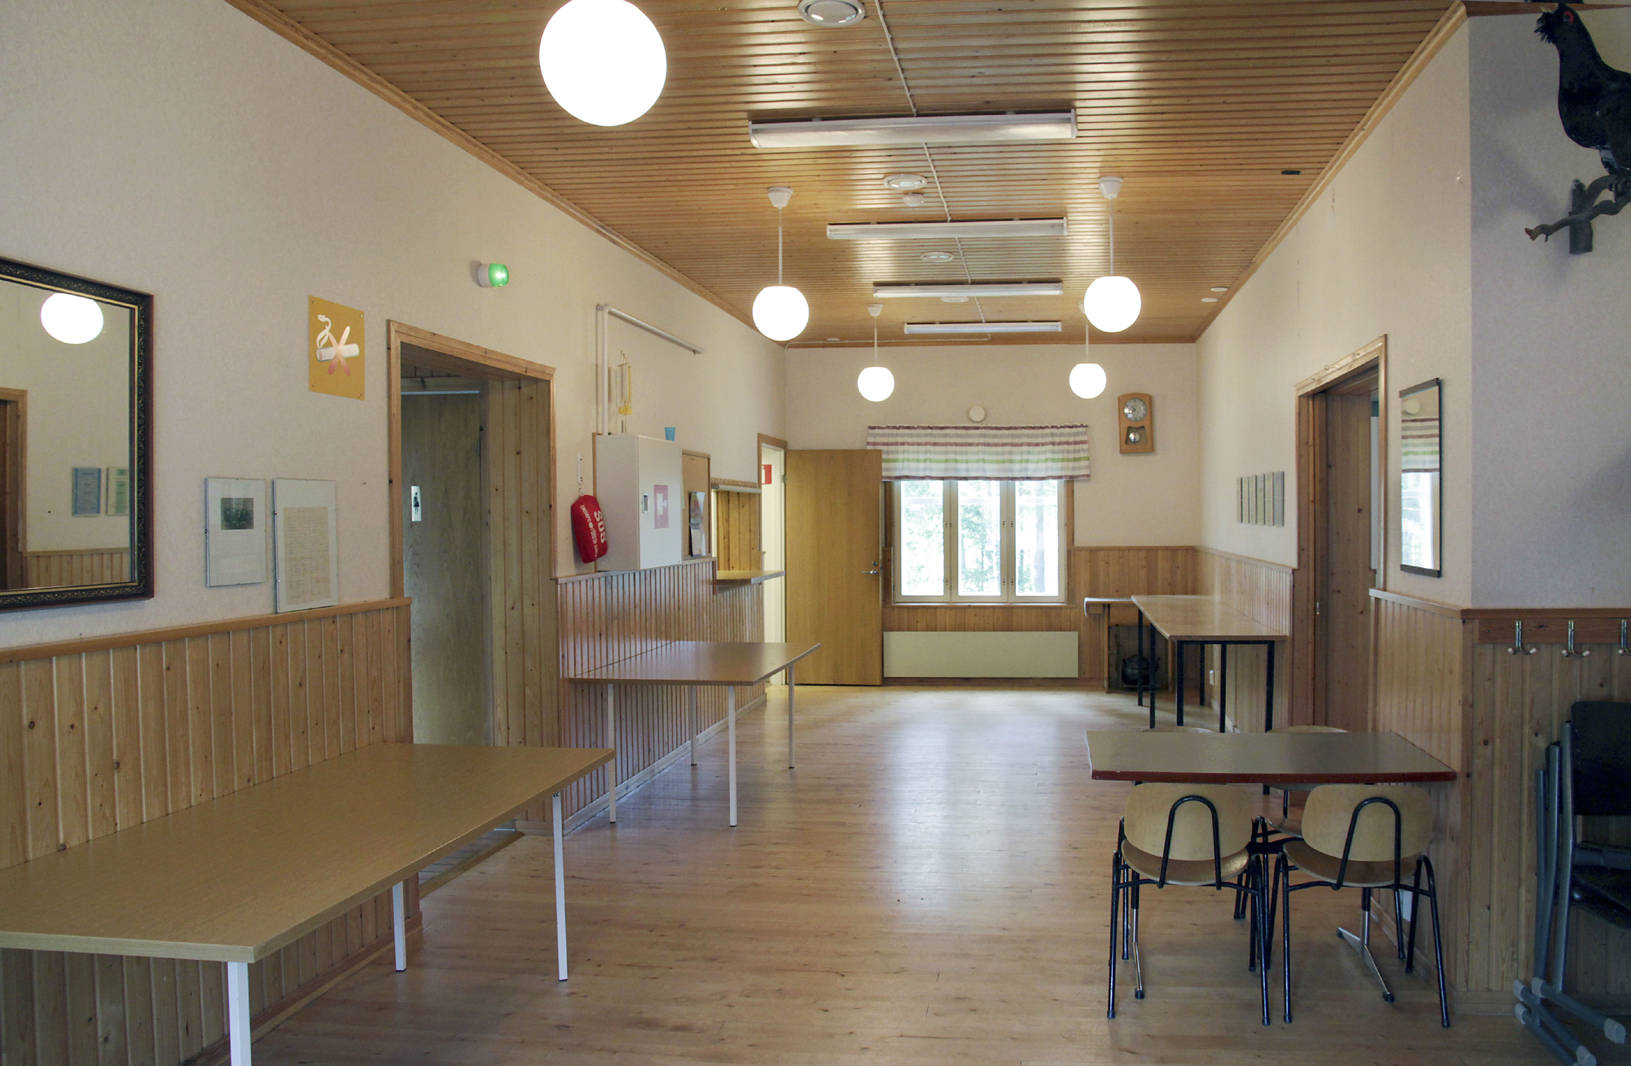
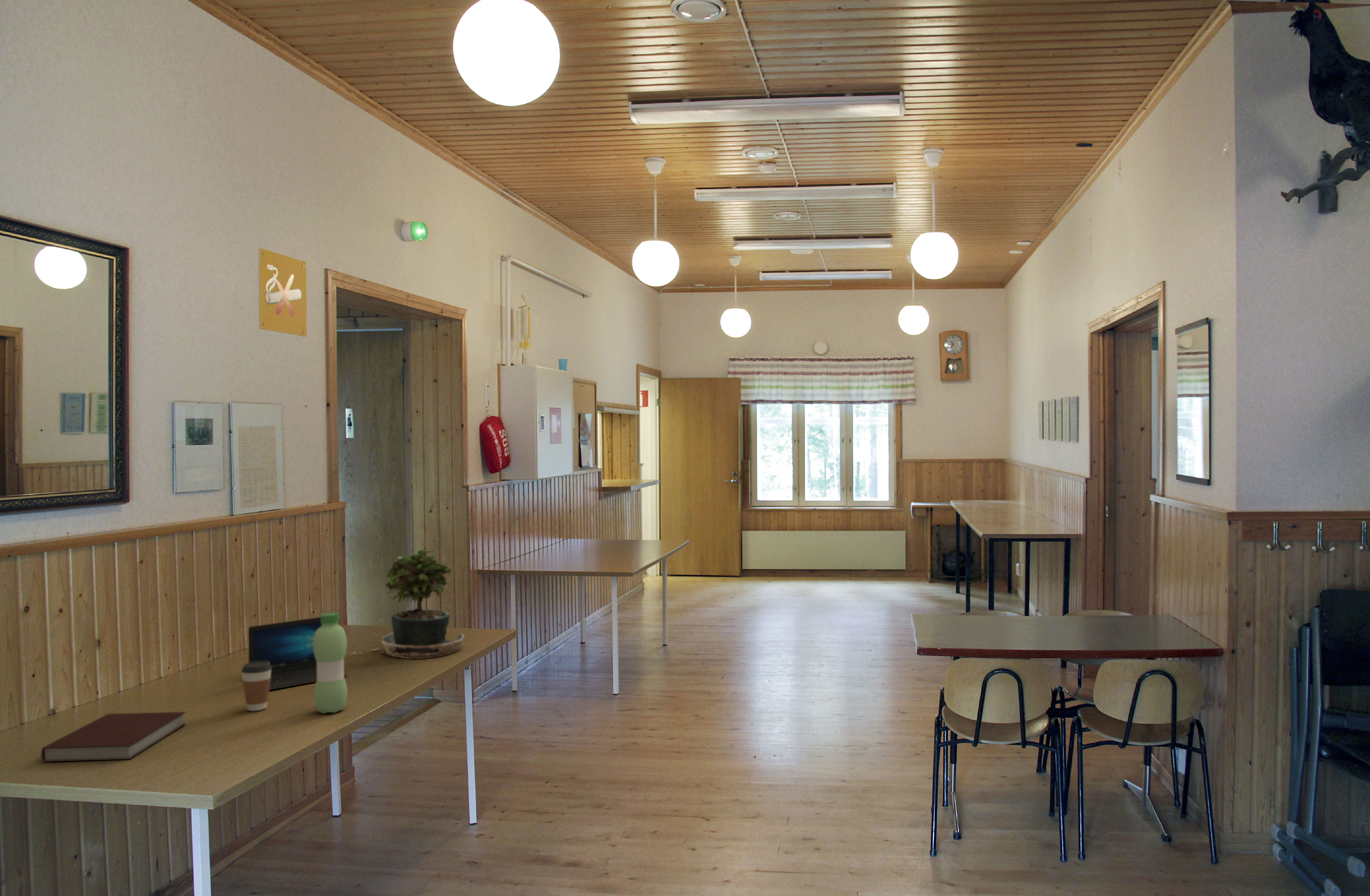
+ coffee cup [241,661,272,711]
+ laptop [248,617,347,690]
+ notebook [41,711,187,762]
+ potted plant [352,548,465,660]
+ water bottle [313,612,348,714]
